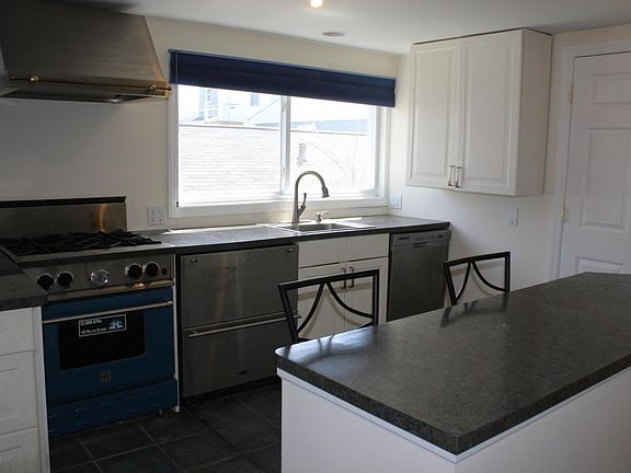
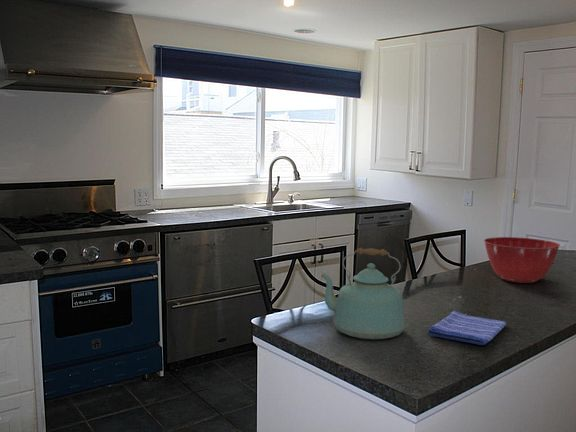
+ kettle [320,247,407,341]
+ mixing bowl [483,236,561,284]
+ dish towel [426,310,508,346]
